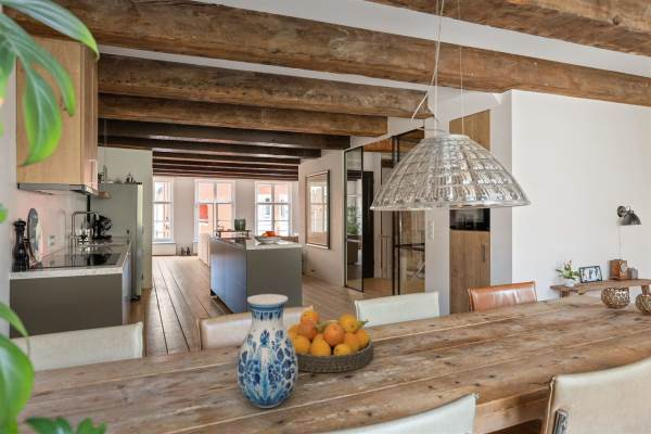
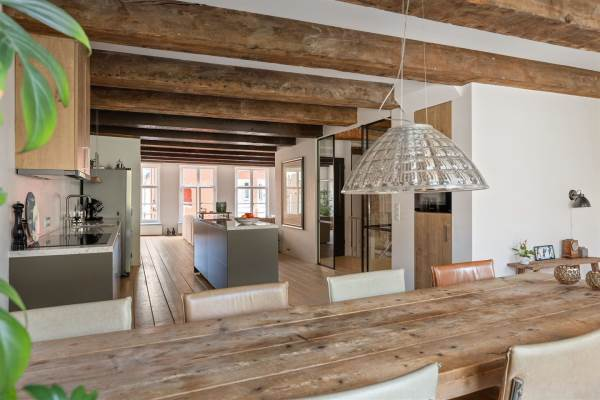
- vase [235,293,299,409]
- fruit bowl [288,309,374,373]
